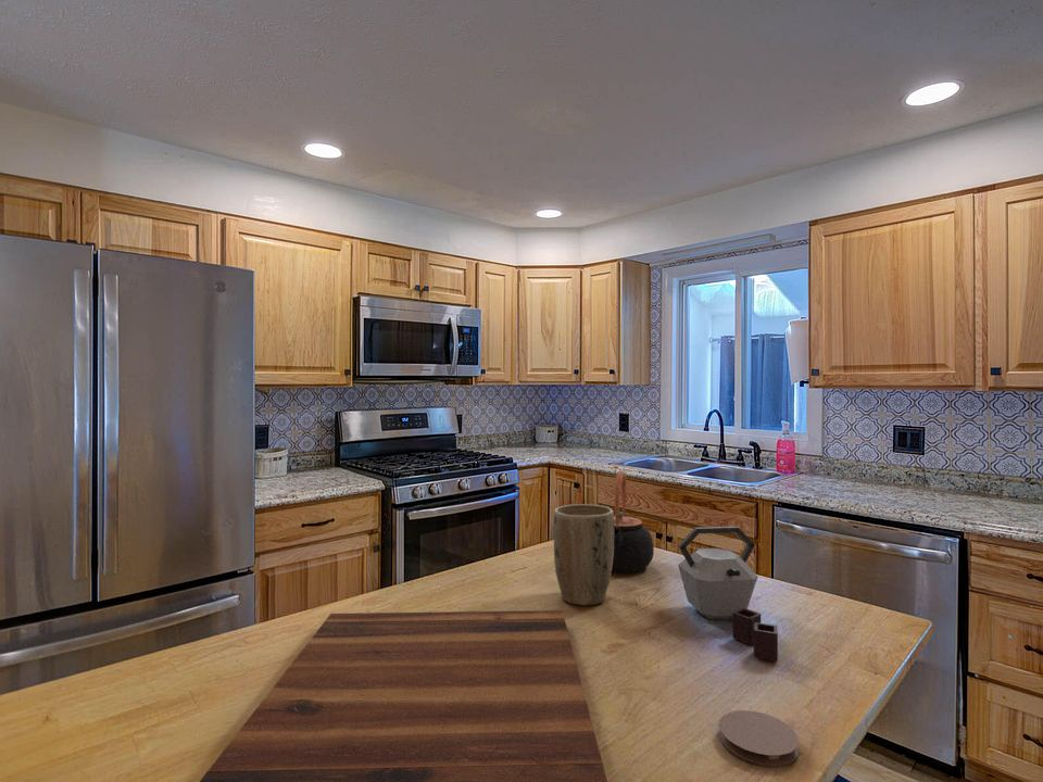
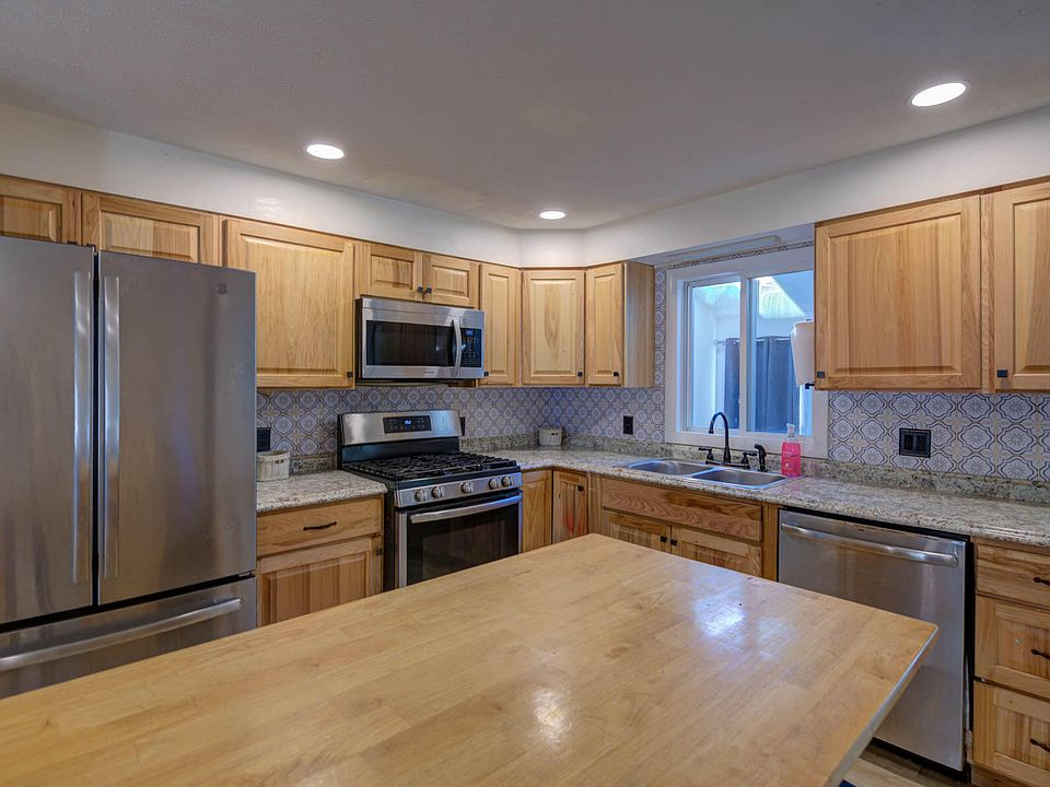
- kettle [677,526,779,663]
- teapot [612,469,655,573]
- cutting board [199,609,608,782]
- coaster [718,709,800,767]
- plant pot [553,503,615,606]
